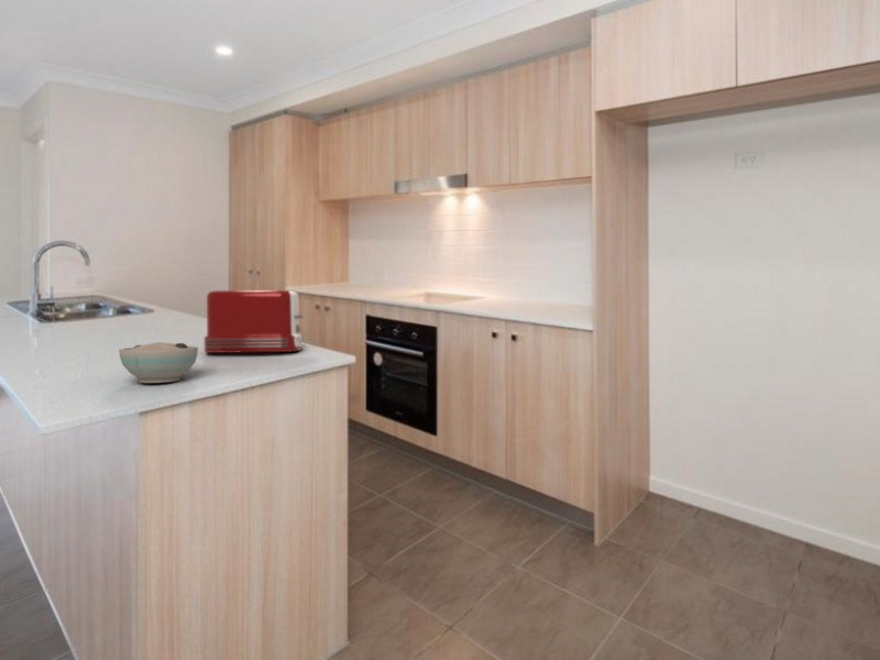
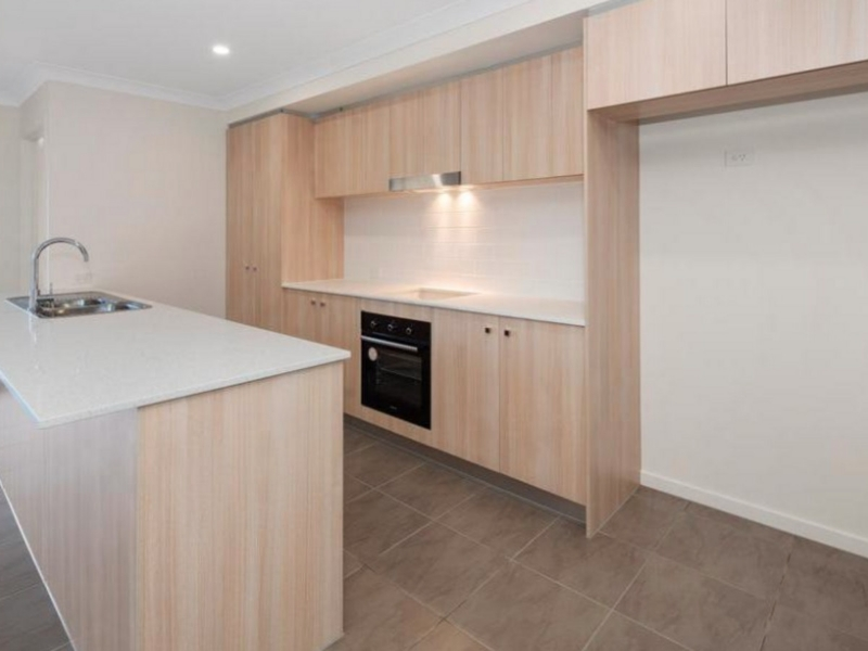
- bowl [118,341,199,384]
- toaster [204,289,305,354]
